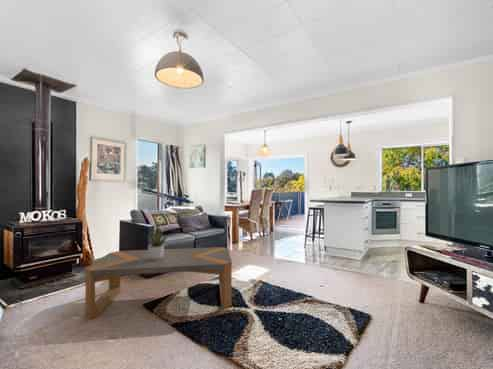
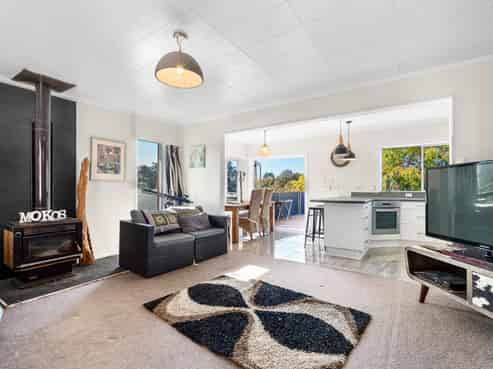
- coffee table [84,246,233,320]
- potted plant [141,223,169,260]
